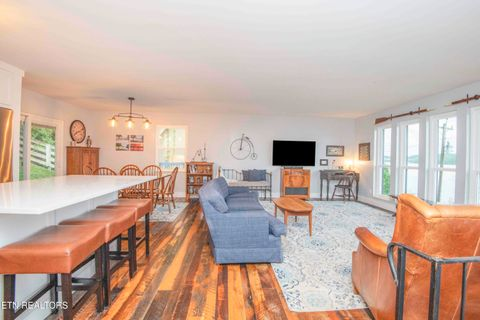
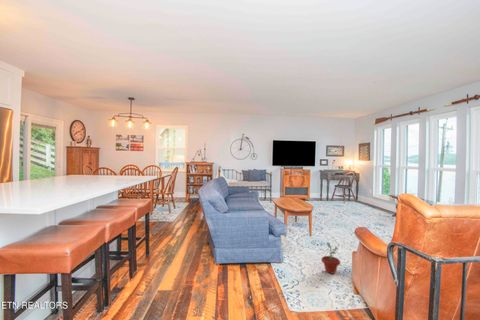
+ potted plant [320,241,341,275]
